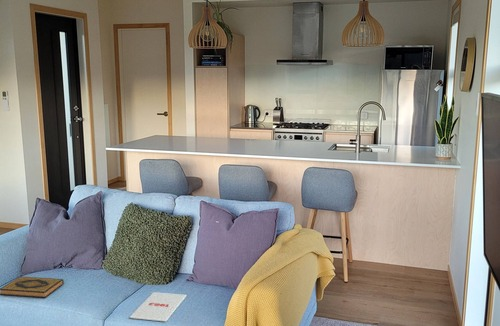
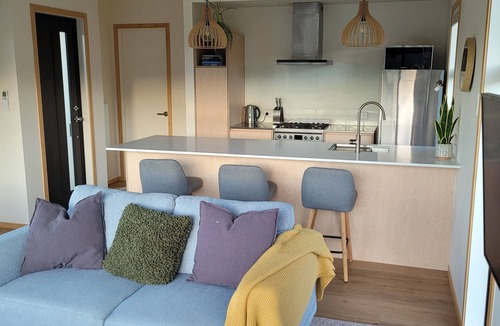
- hardback book [0,276,65,299]
- magazine [129,291,187,323]
